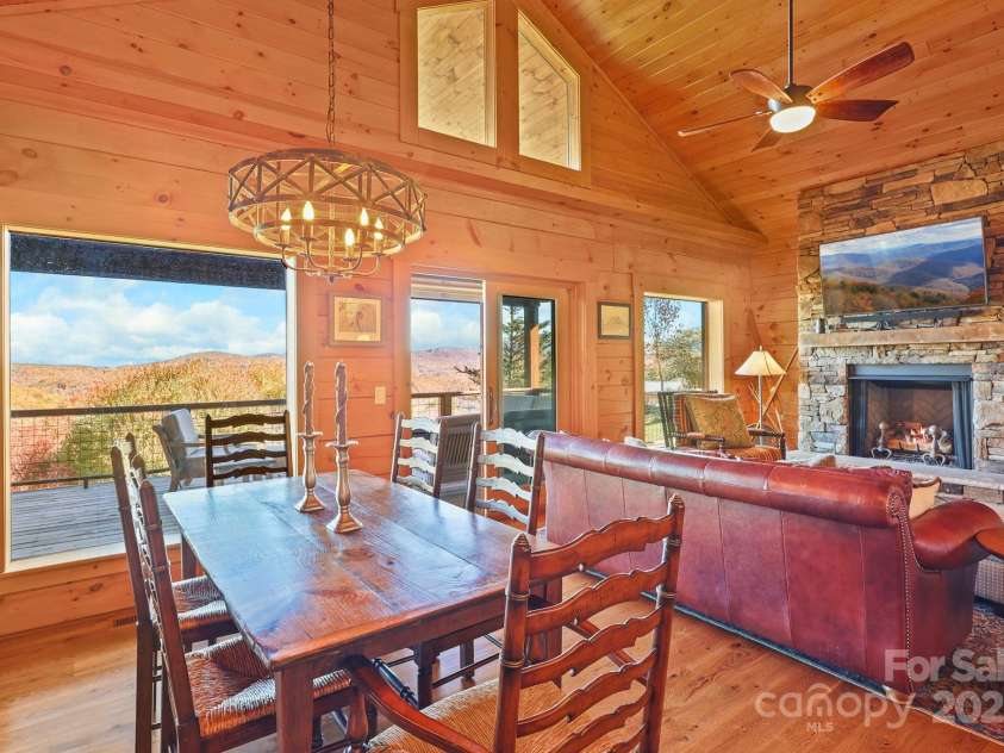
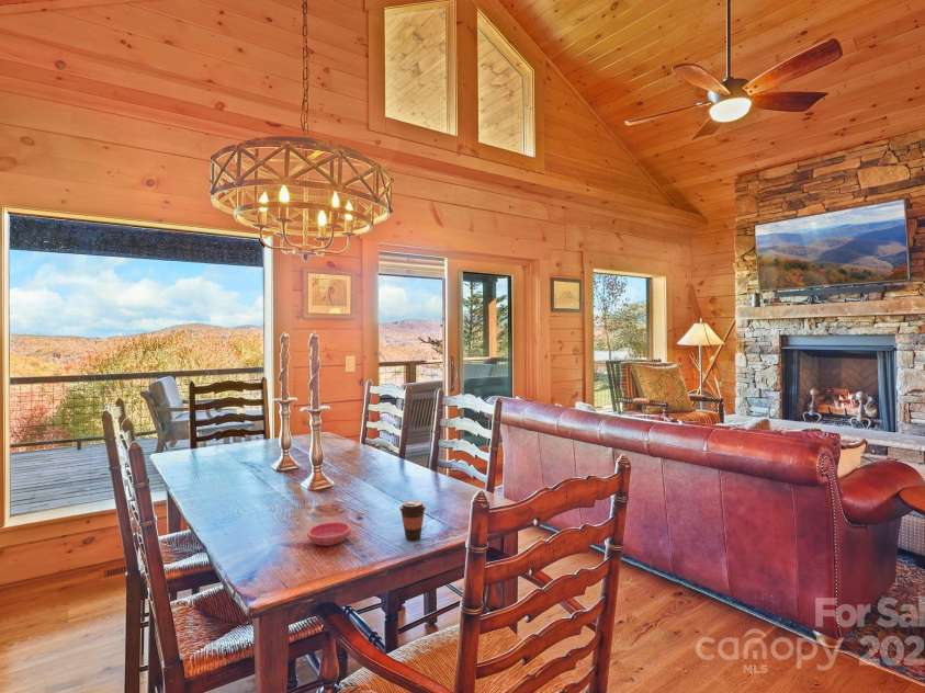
+ saucer [306,521,352,547]
+ coffee cup [398,499,427,541]
